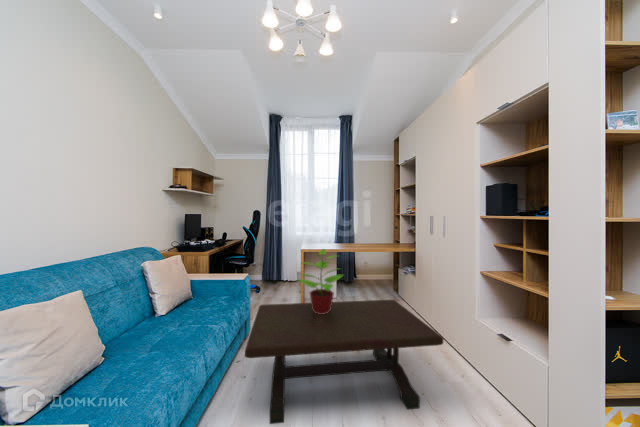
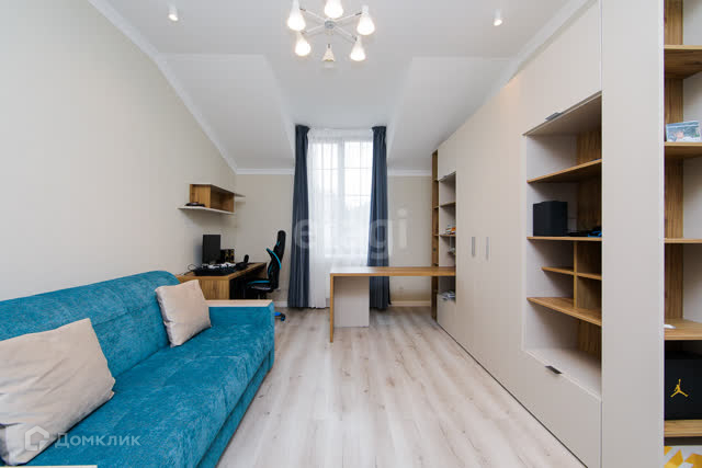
- coffee table [244,299,444,425]
- potted plant [296,248,345,314]
